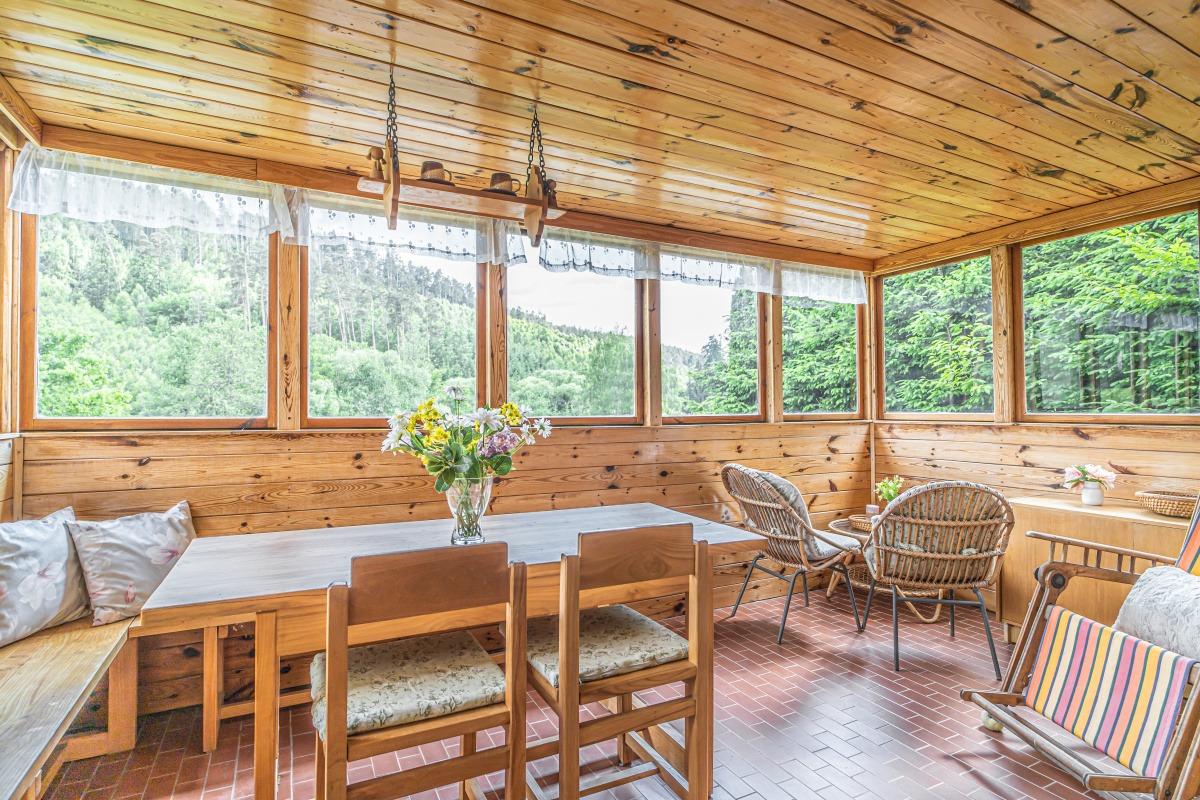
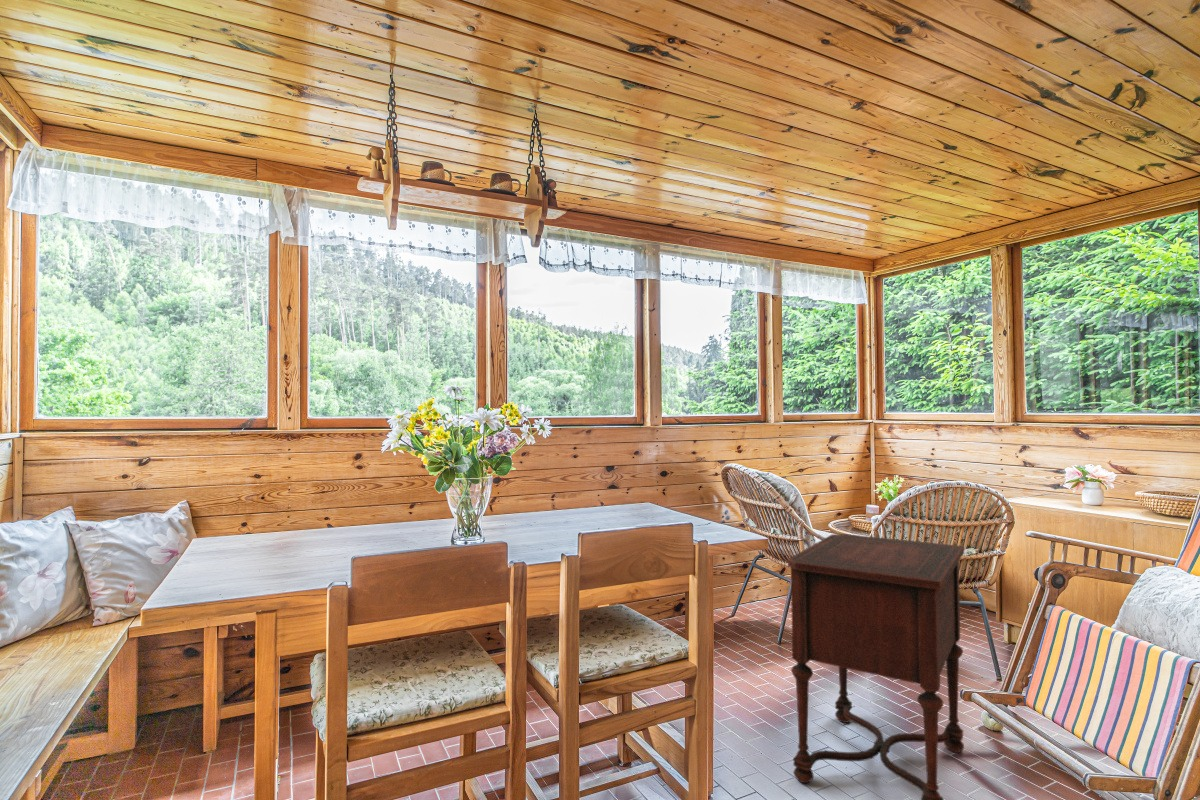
+ side table [787,533,965,800]
